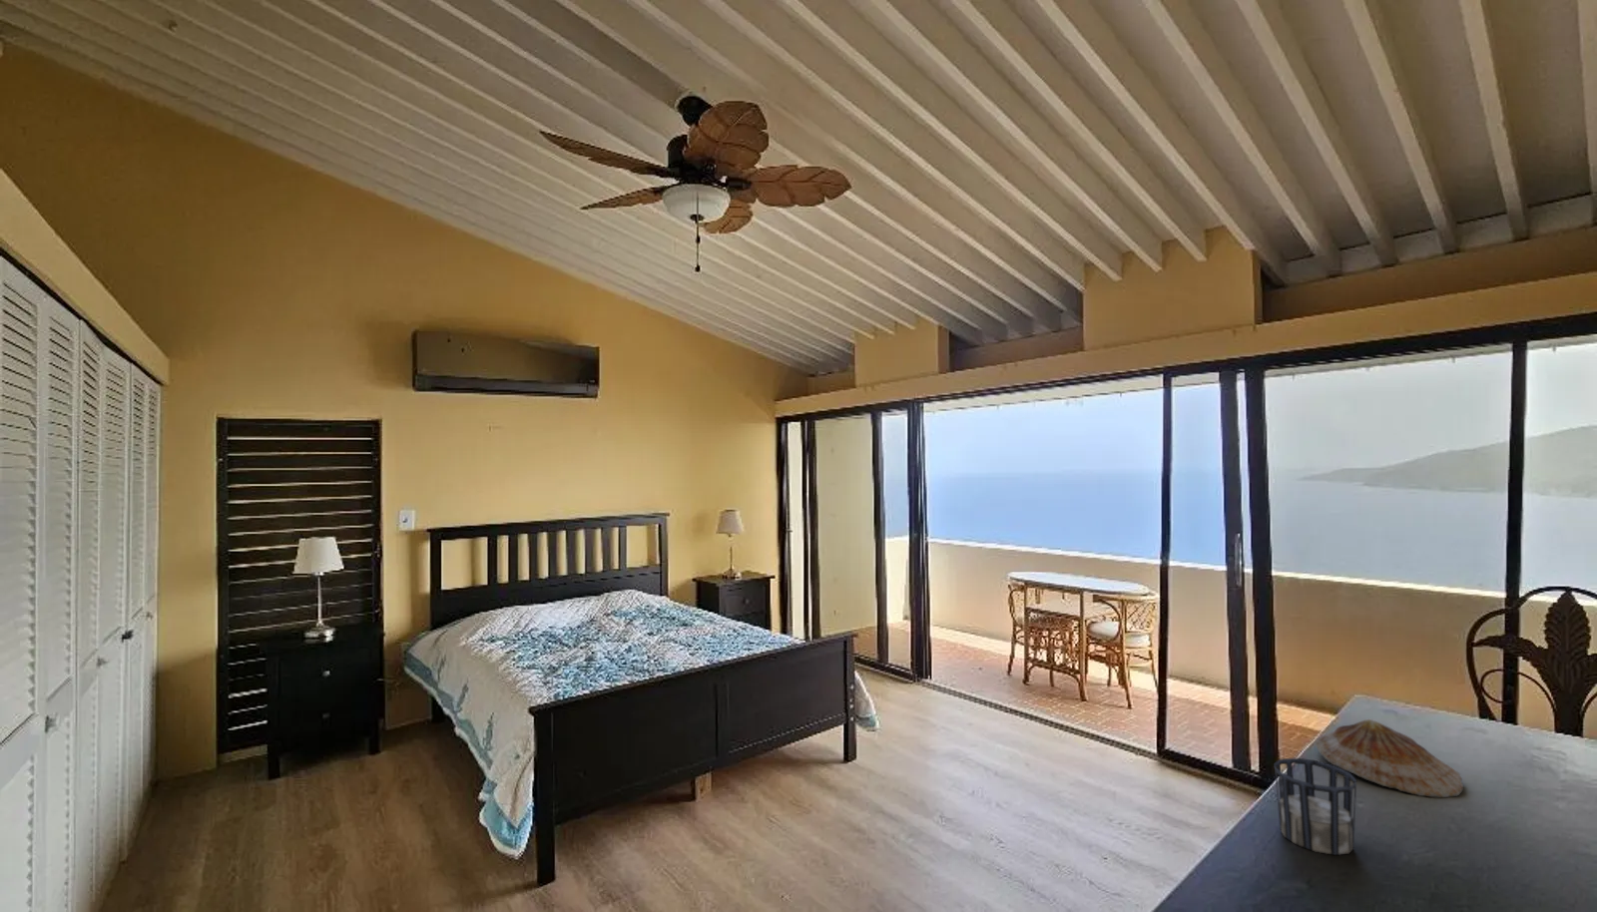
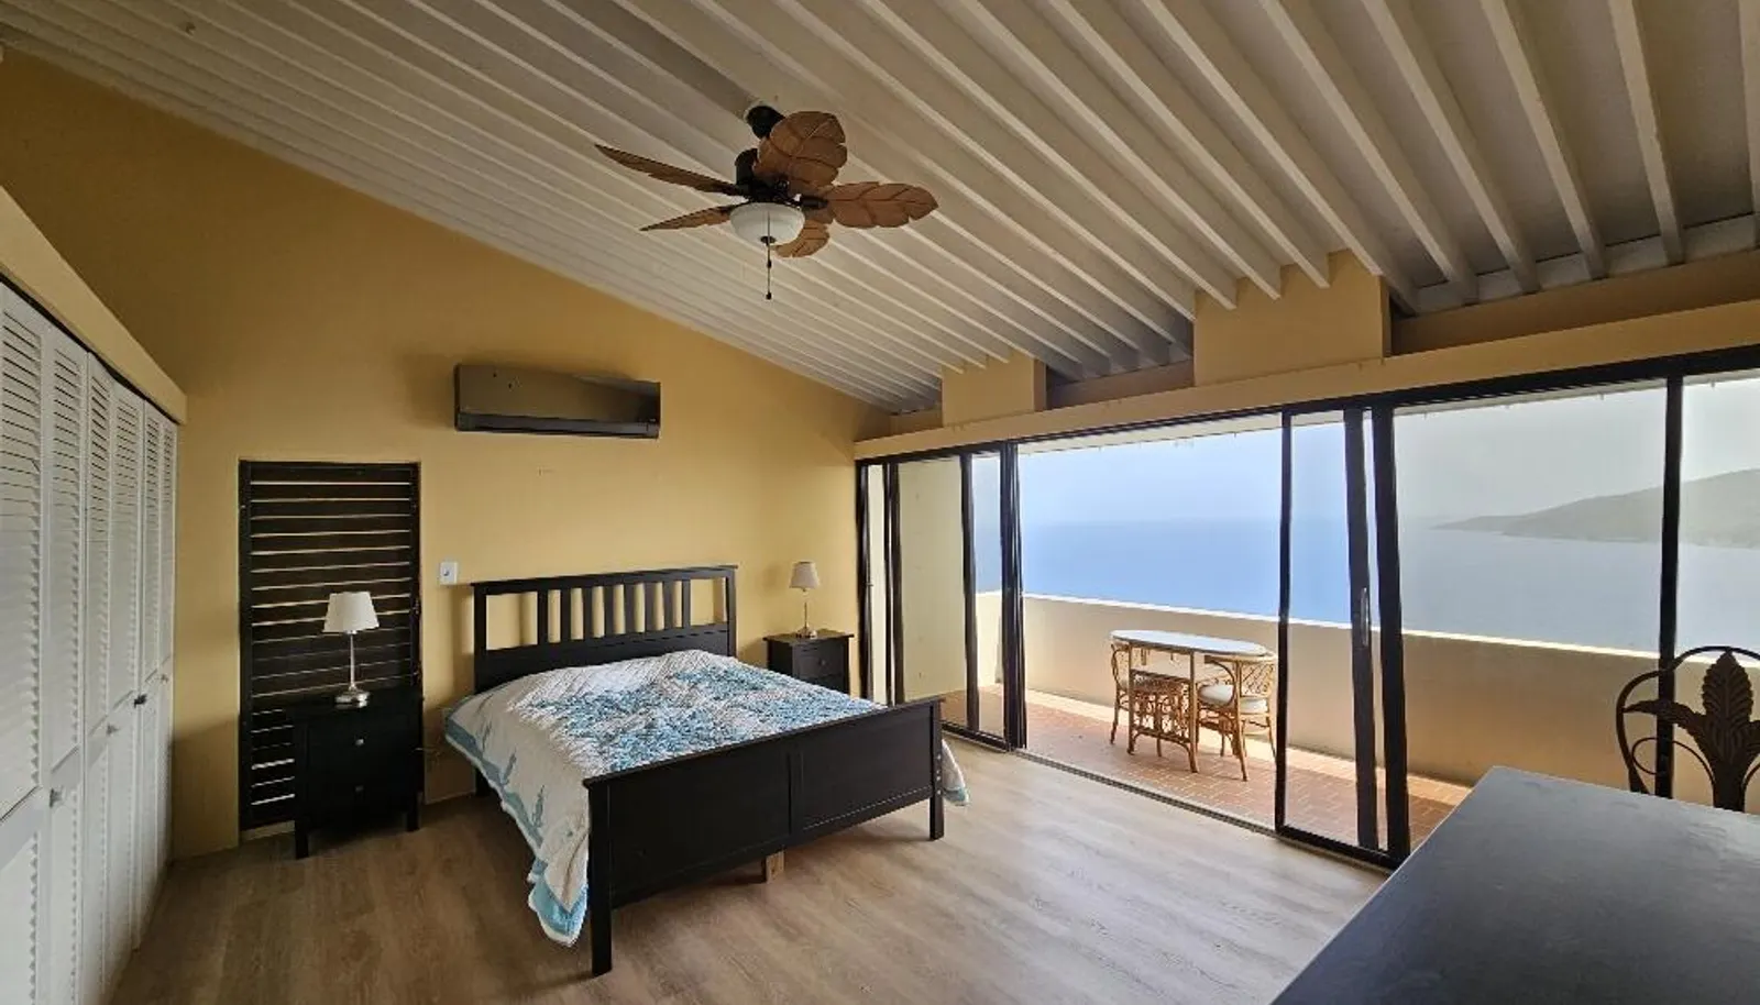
- cup [1272,757,1358,856]
- seashell [1314,717,1464,798]
